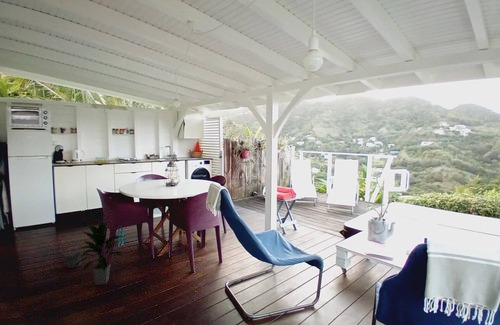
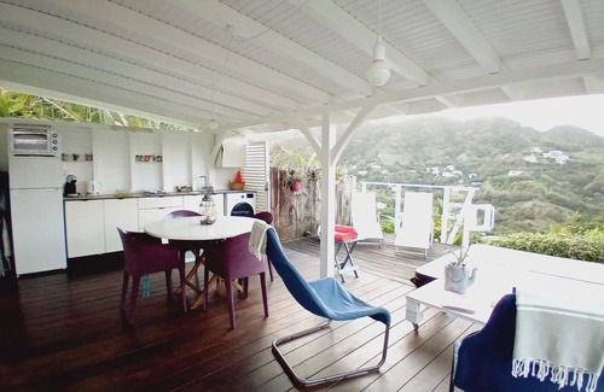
- indoor plant [72,220,127,286]
- watering can [56,249,86,269]
